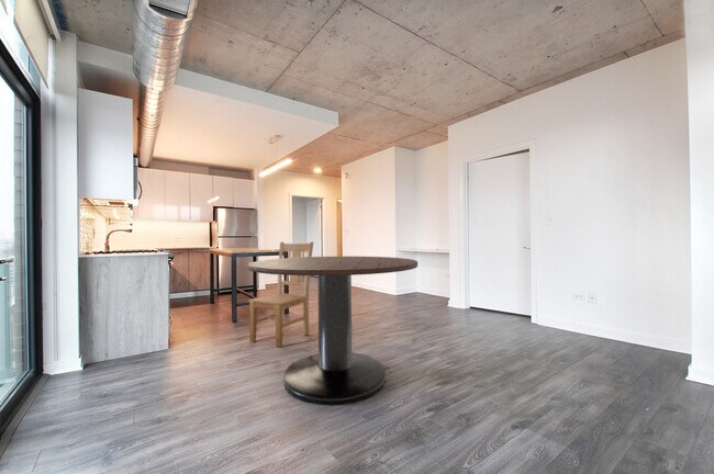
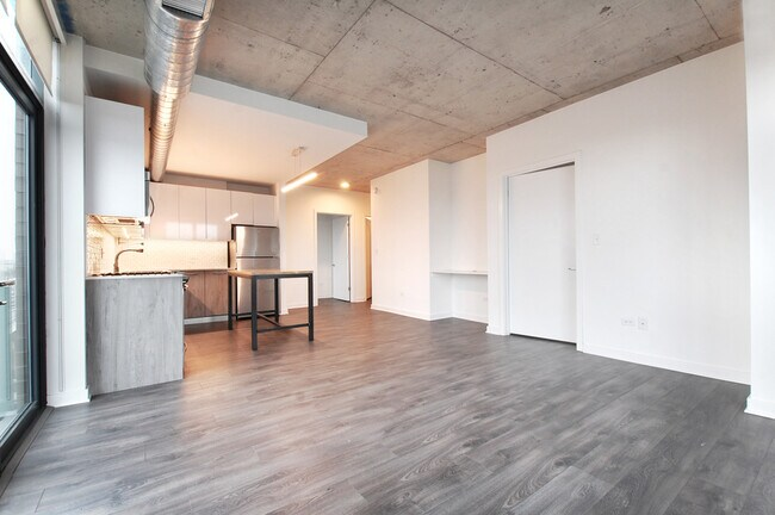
- dining table [247,256,419,407]
- chair [247,240,314,349]
